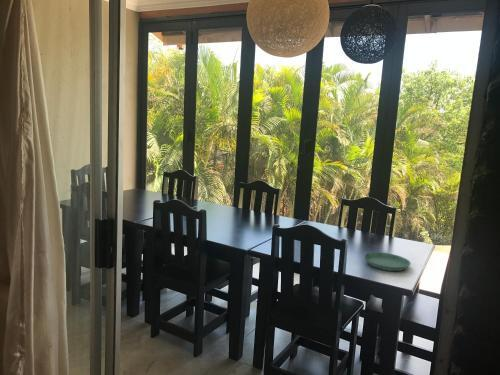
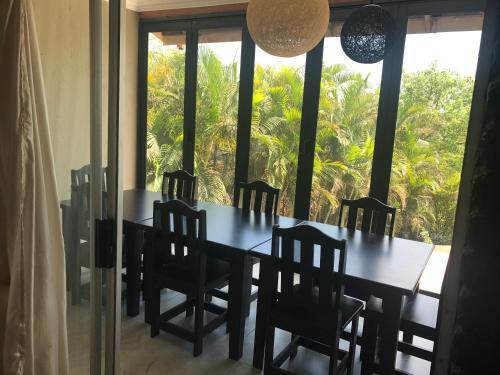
- saucer [363,251,412,272]
